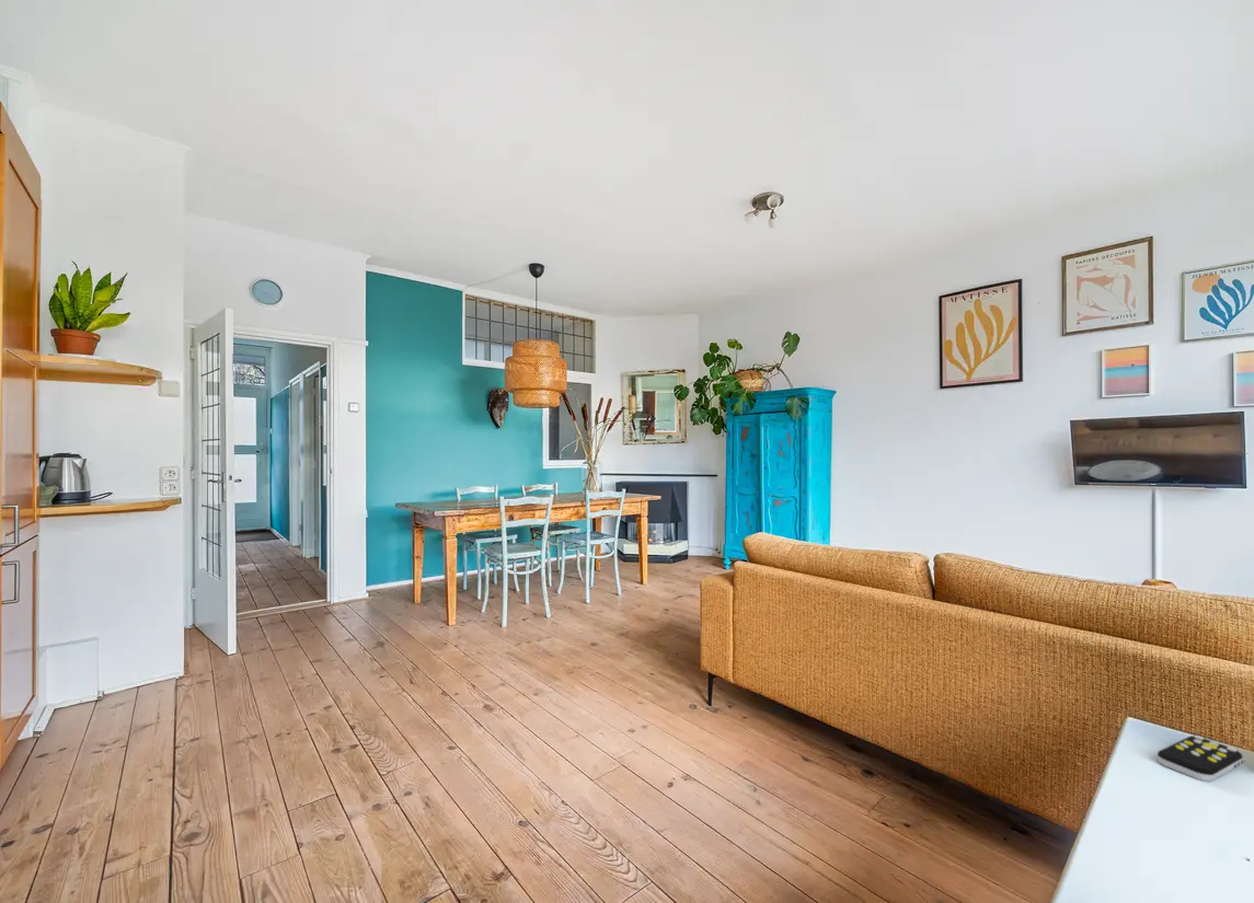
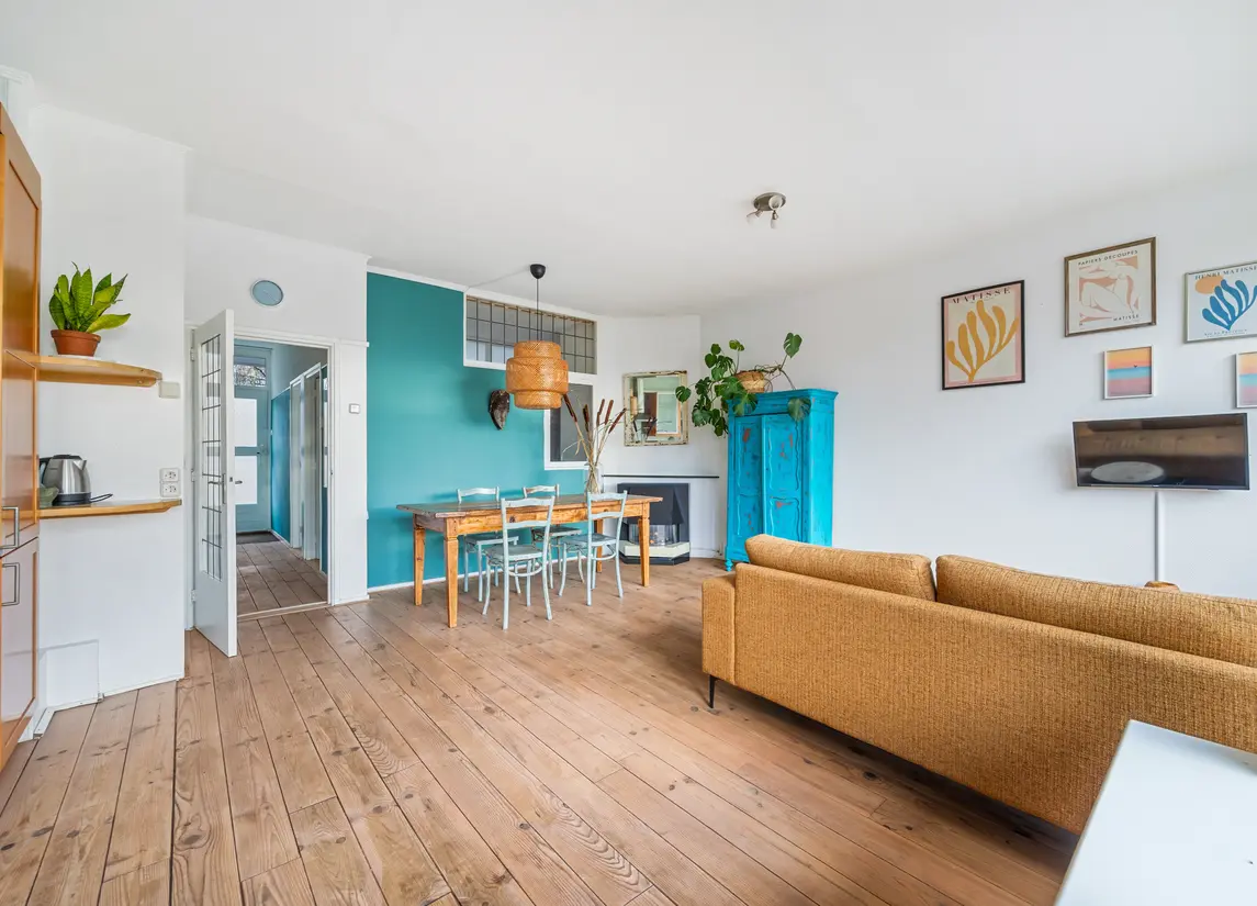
- remote control [1157,734,1244,783]
